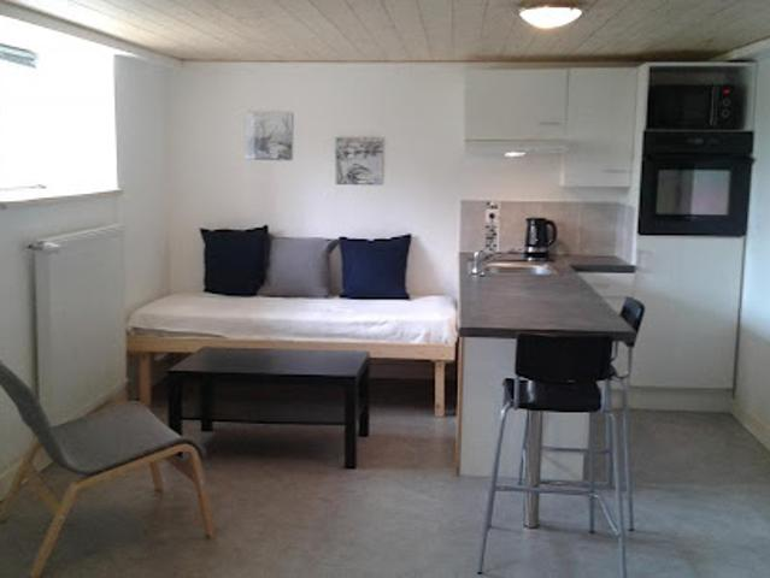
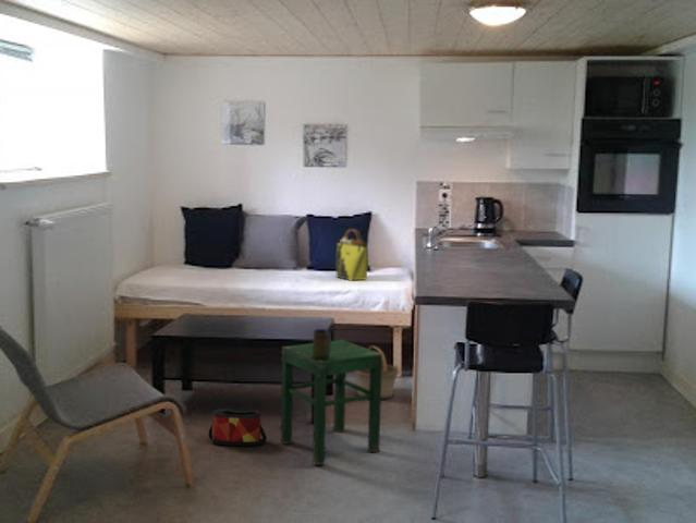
+ basket [353,345,400,400]
+ bag [208,408,268,447]
+ mug [312,328,332,361]
+ stool [280,339,382,466]
+ tote bag [334,228,369,281]
